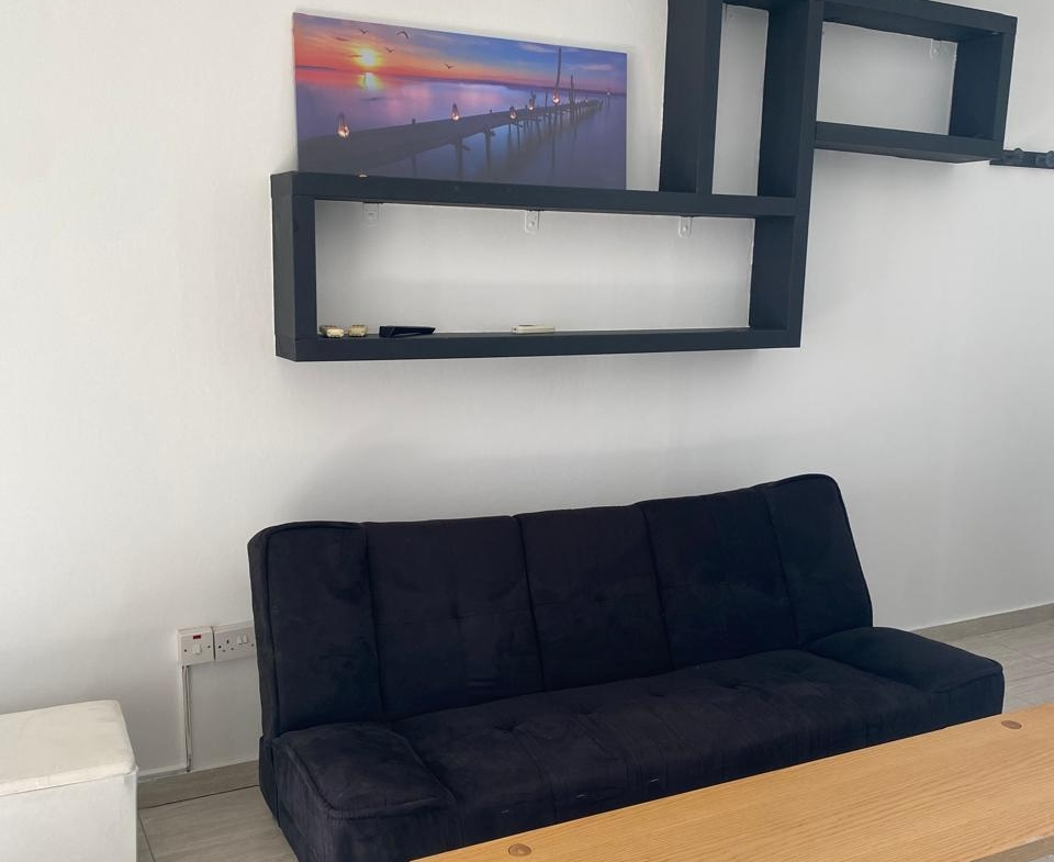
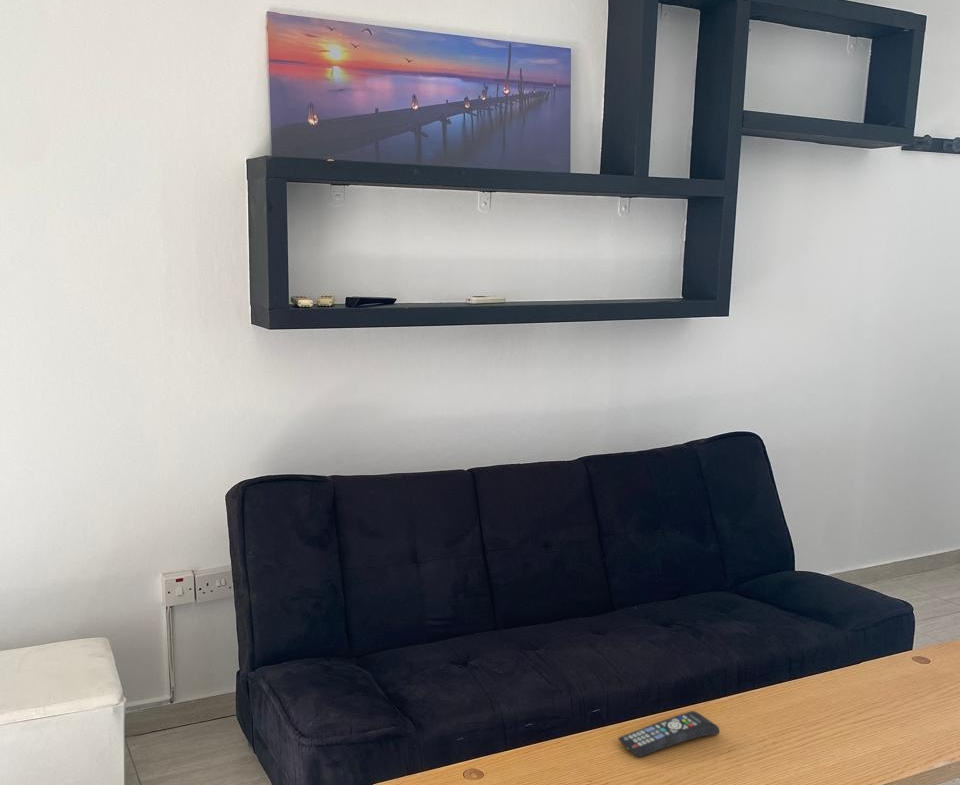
+ remote control [617,710,720,758]
